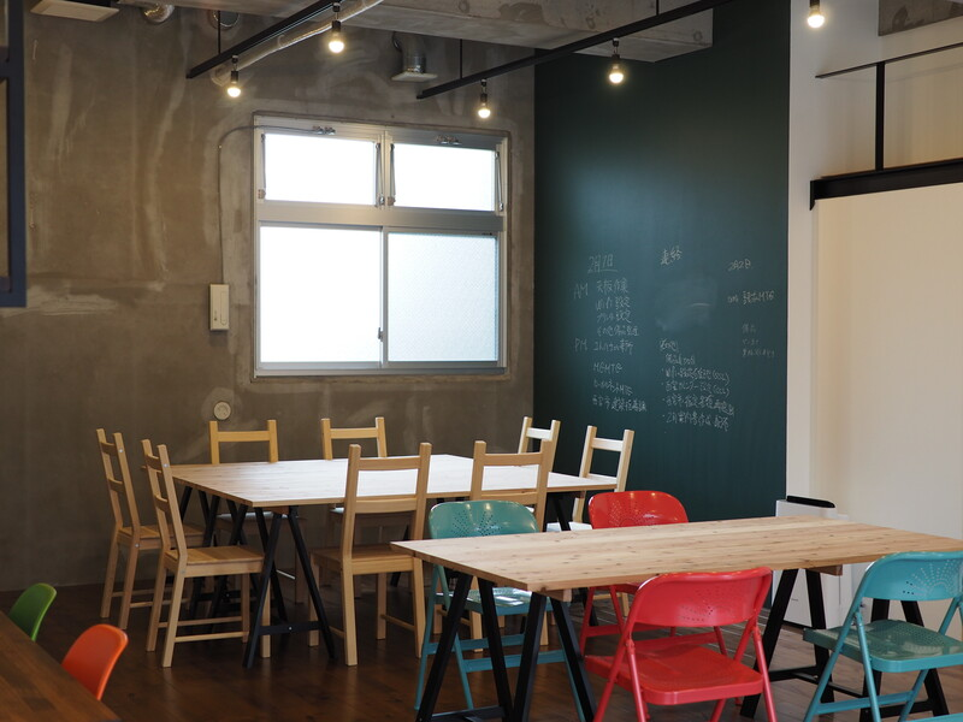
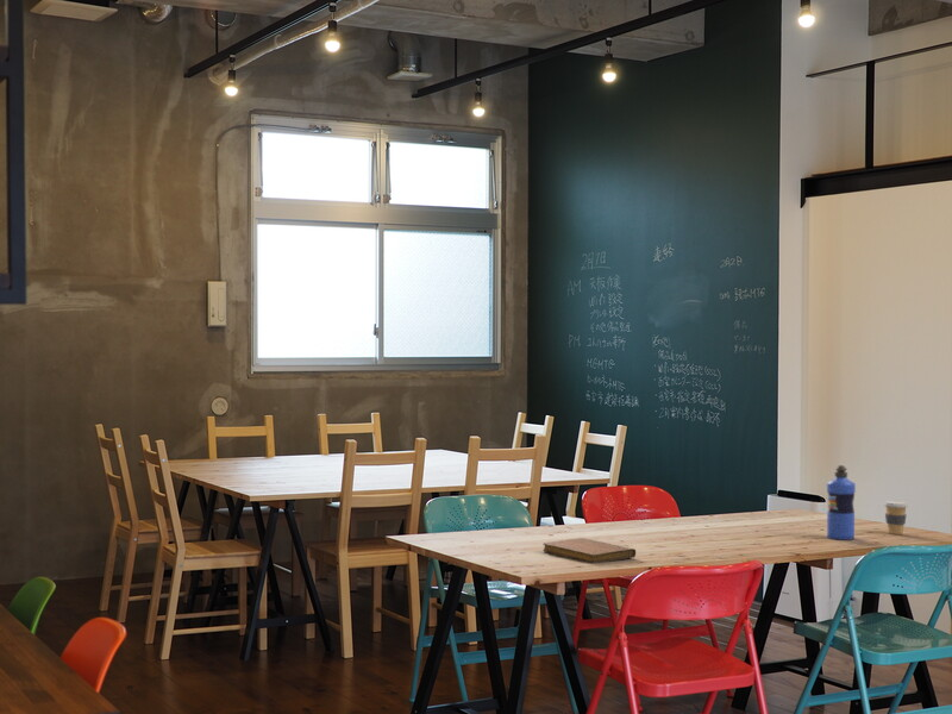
+ water bottle [826,464,857,541]
+ coffee cup [882,500,909,536]
+ notebook [541,537,637,564]
